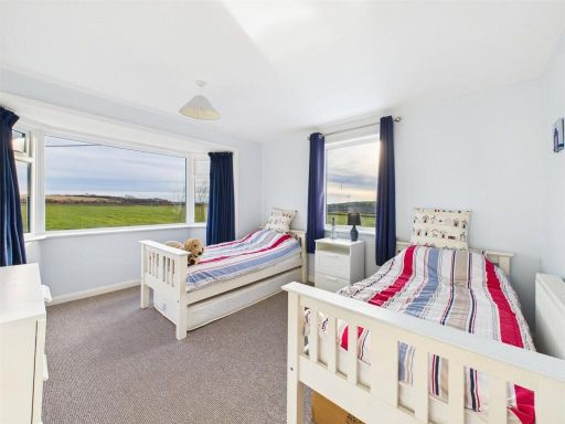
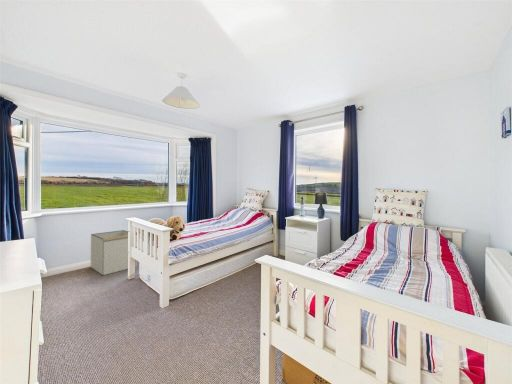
+ storage bin [90,229,138,276]
